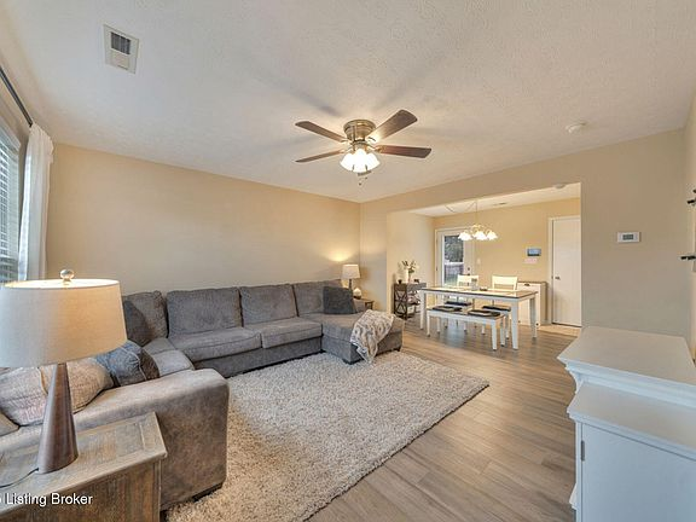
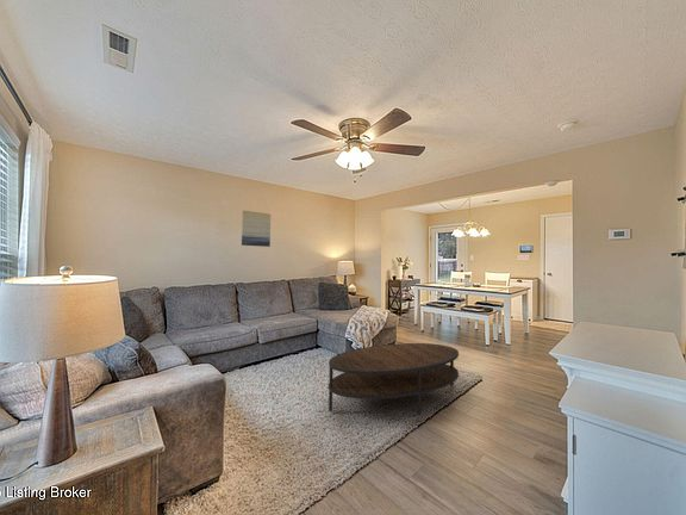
+ coffee table [328,342,460,416]
+ wall art [241,210,272,248]
